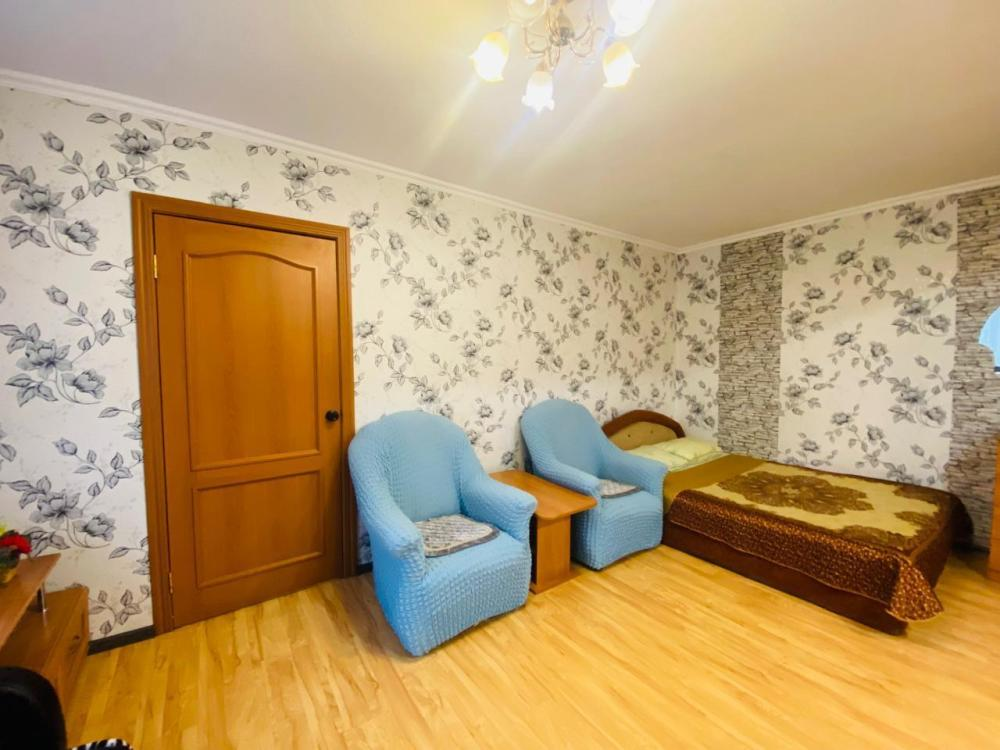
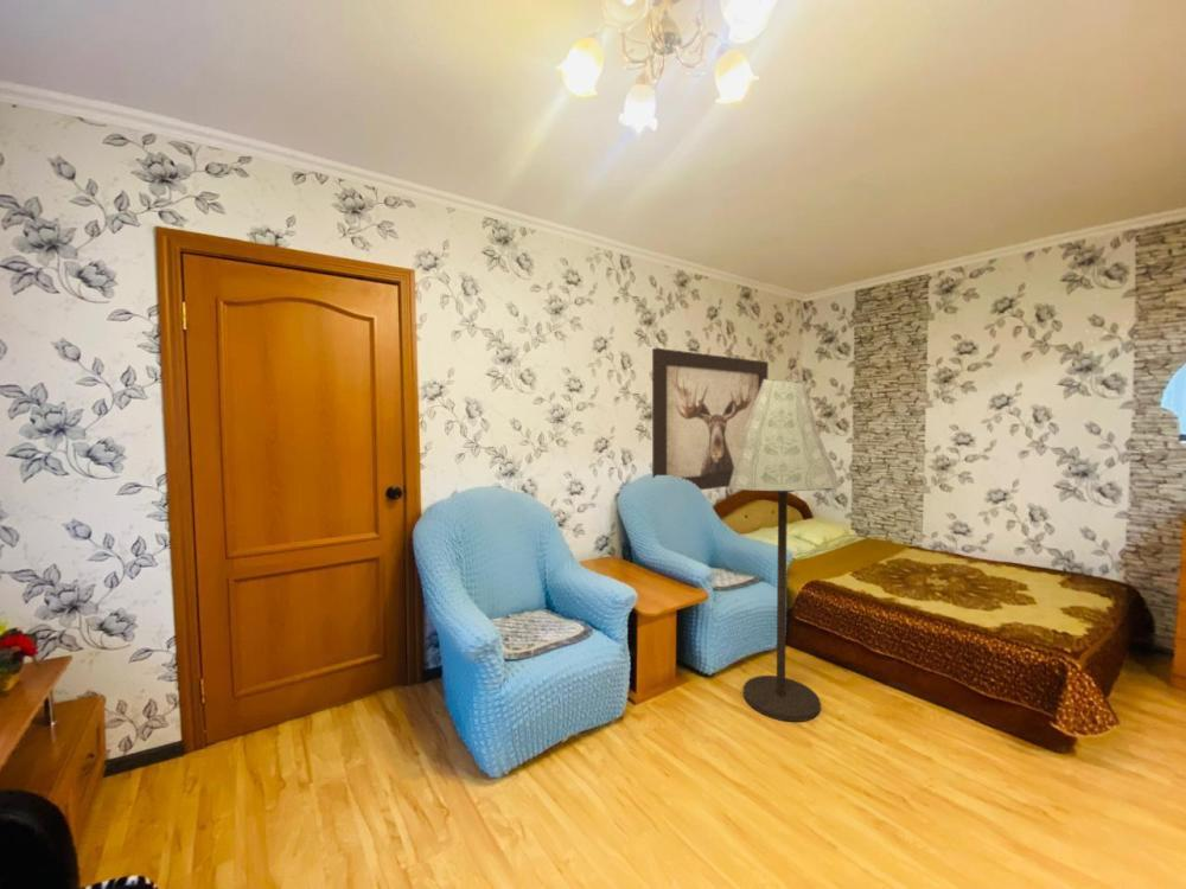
+ floor lamp [728,378,842,723]
+ wall art [651,347,770,491]
